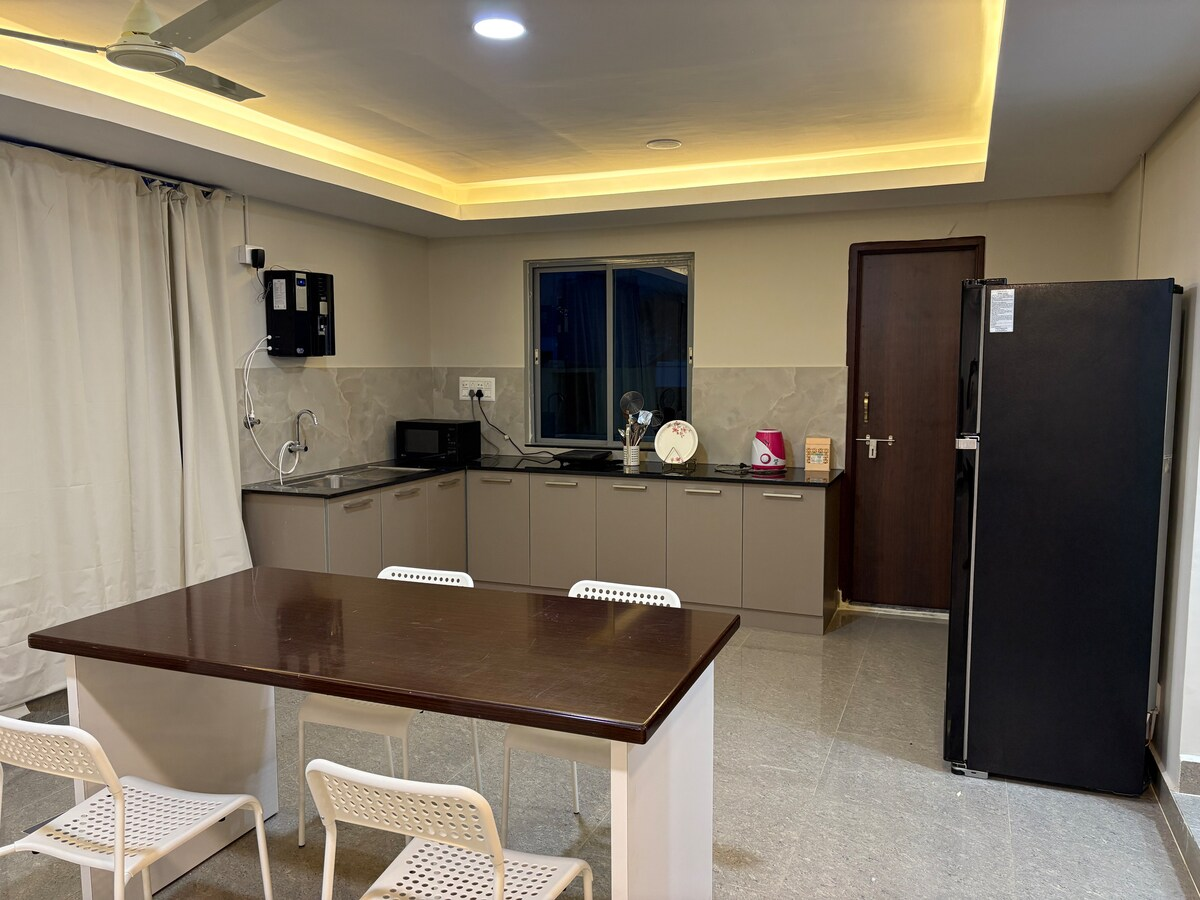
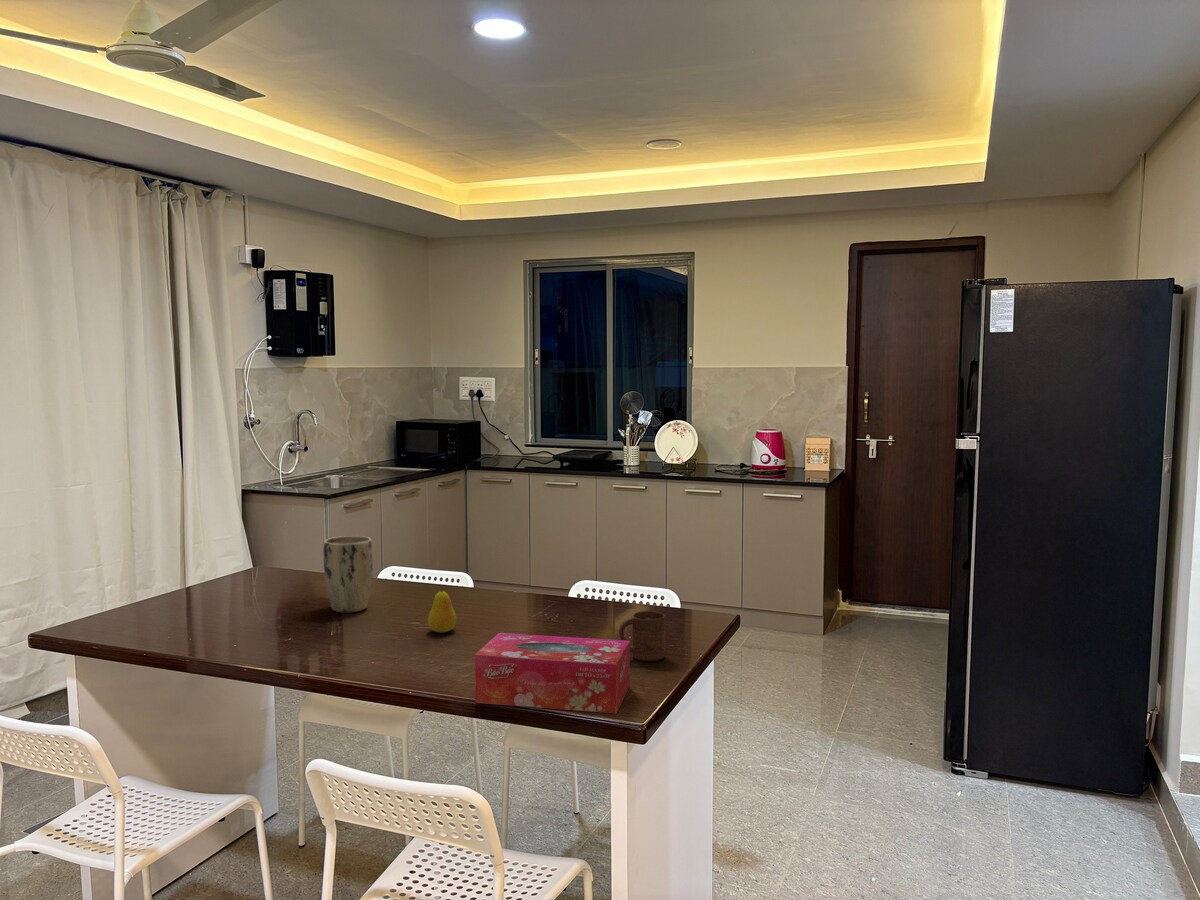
+ cup [618,610,666,662]
+ plant pot [323,535,374,613]
+ fruit [427,585,457,634]
+ tissue box [474,632,631,715]
